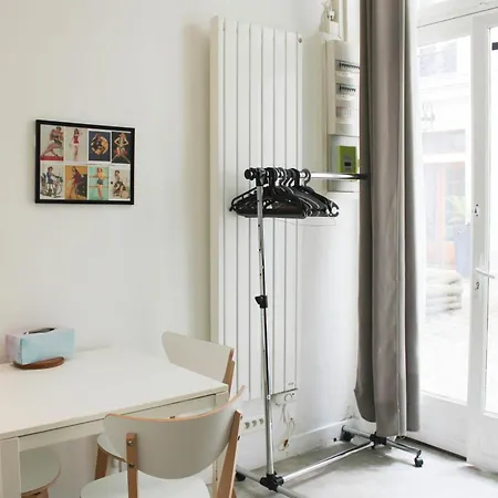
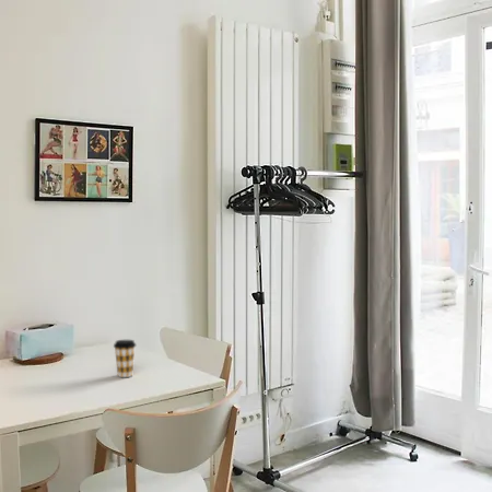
+ coffee cup [113,339,137,378]
